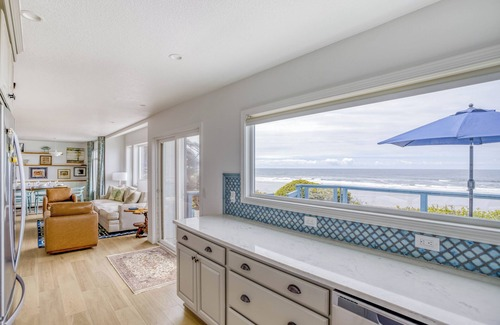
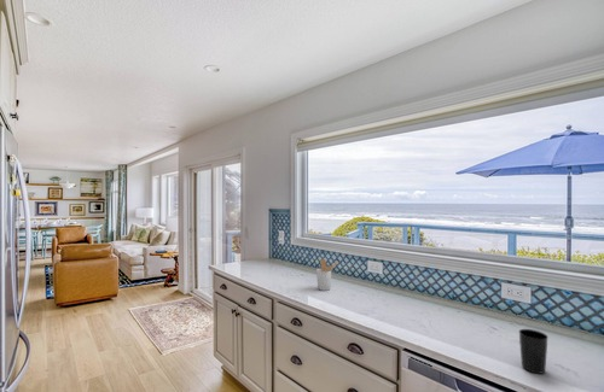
+ cup [518,328,550,375]
+ utensil holder [315,258,338,292]
